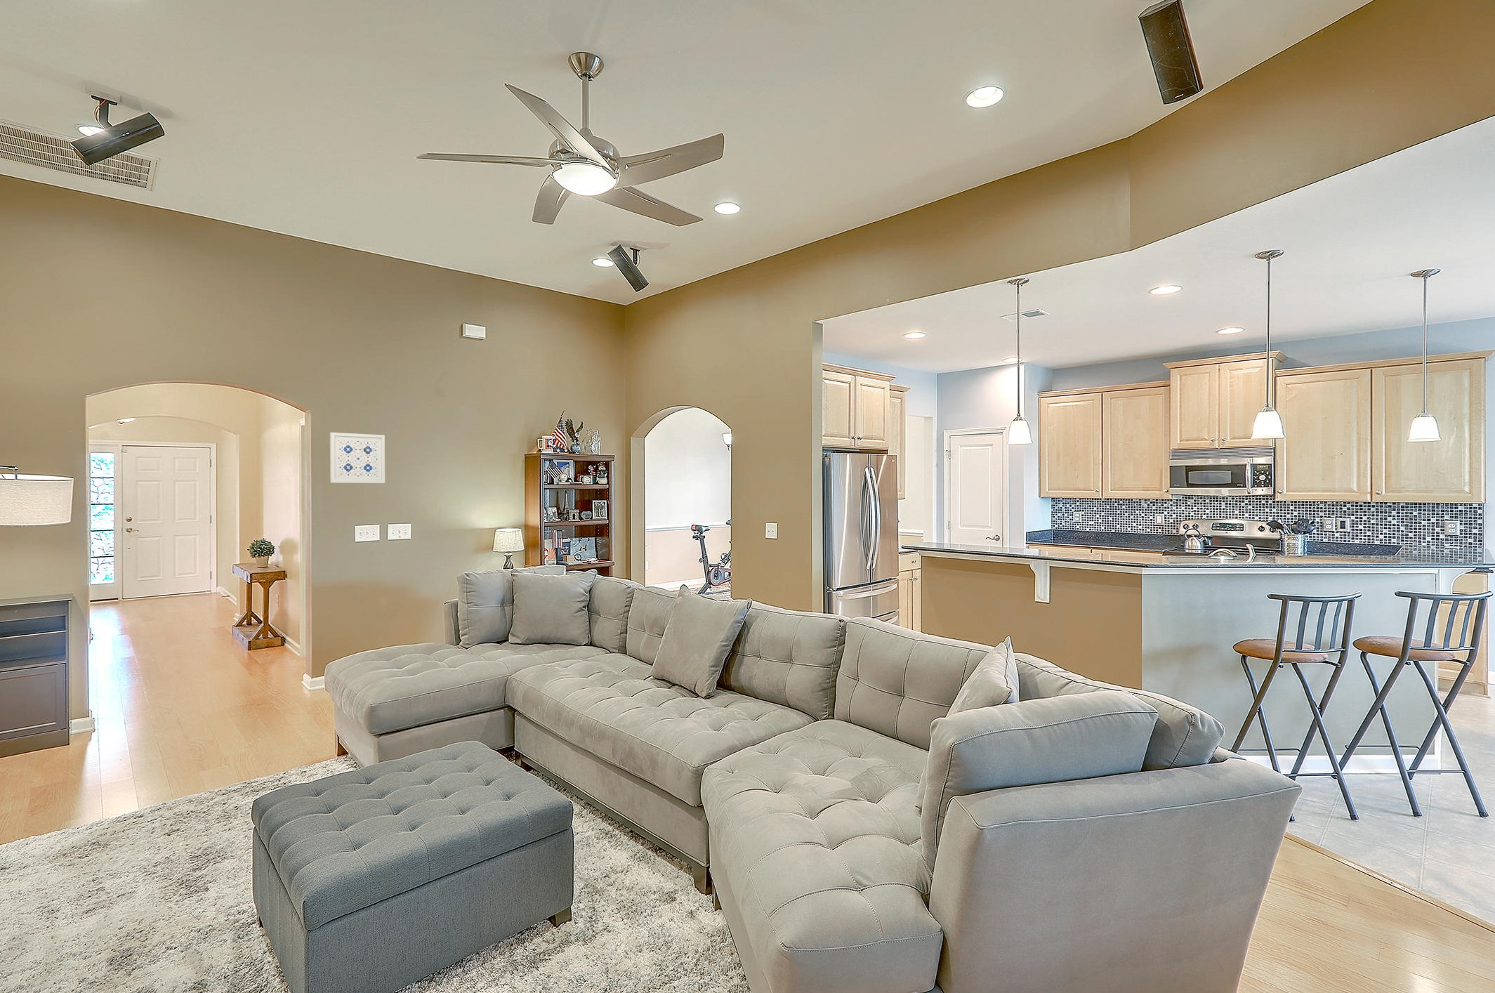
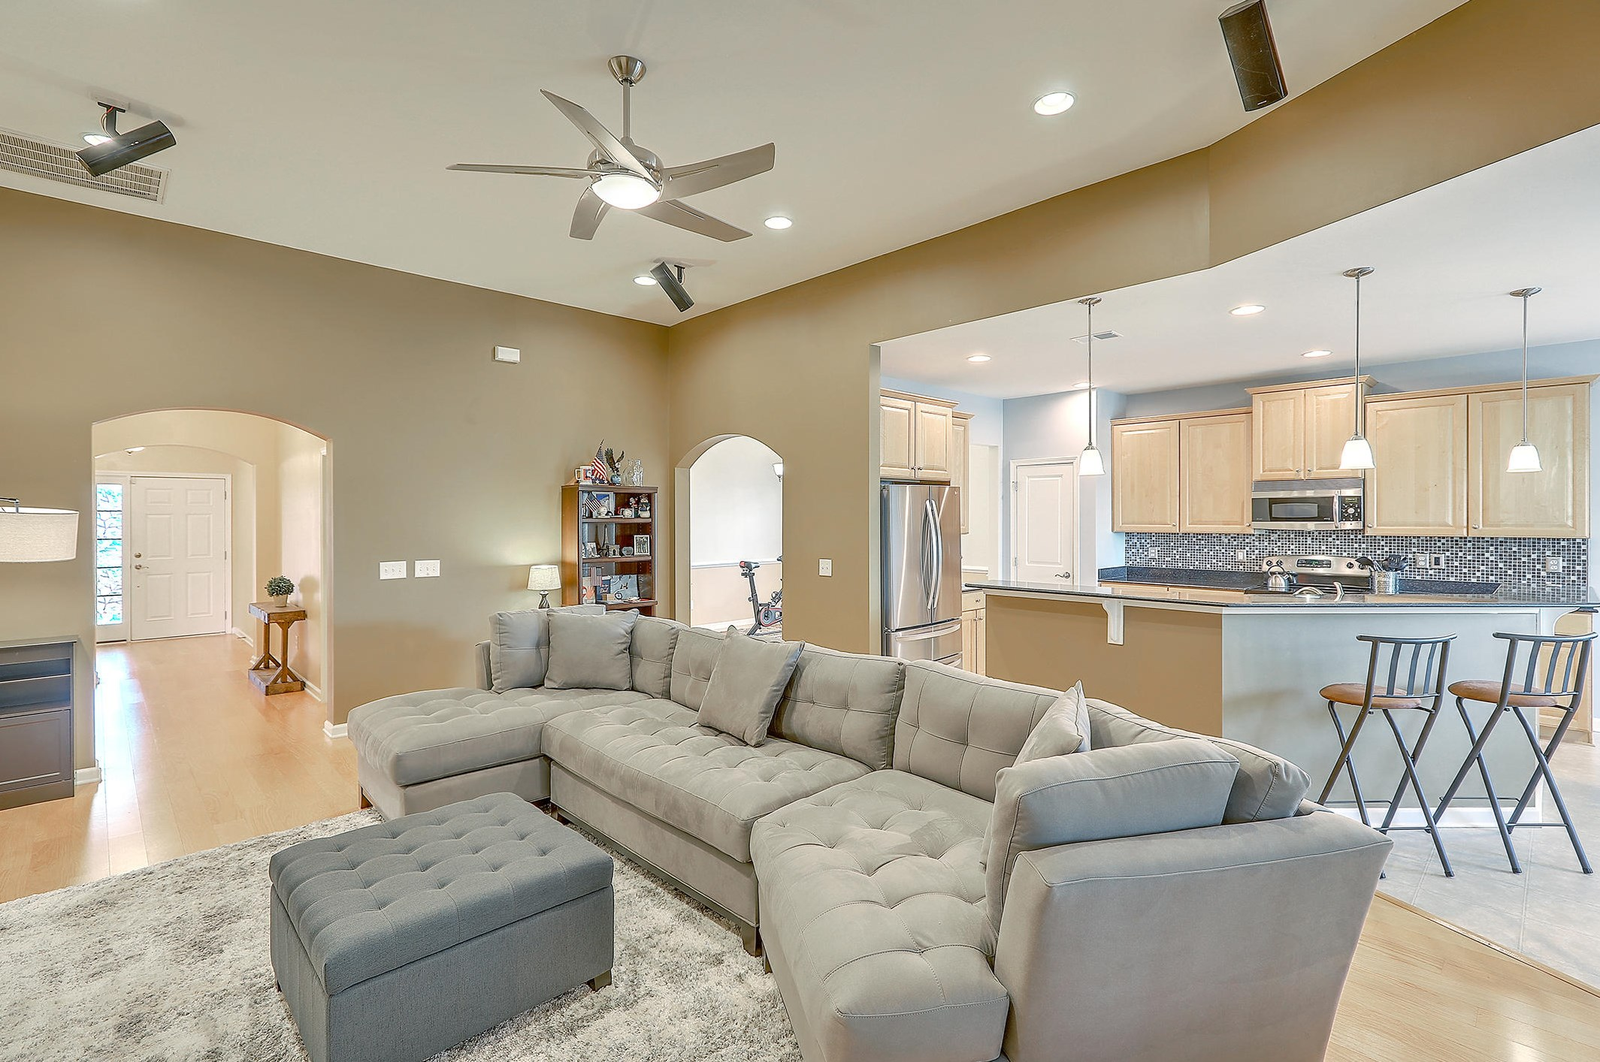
- wall art [329,432,386,484]
